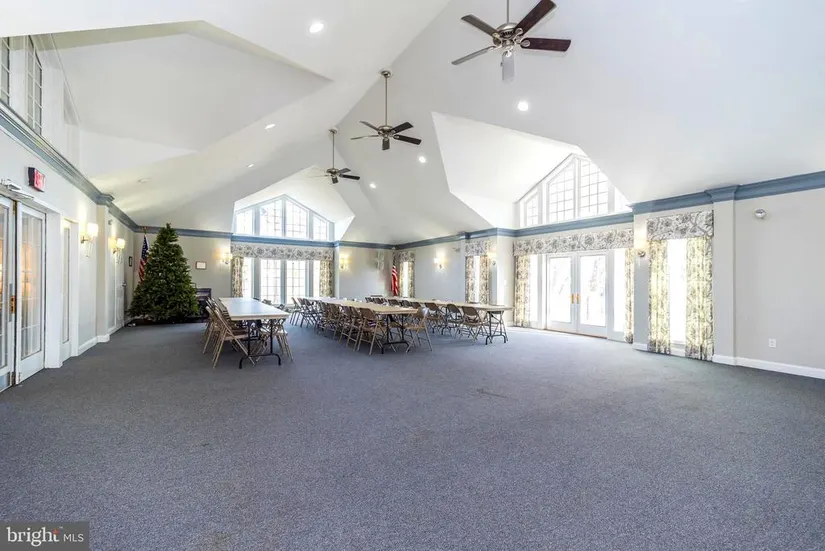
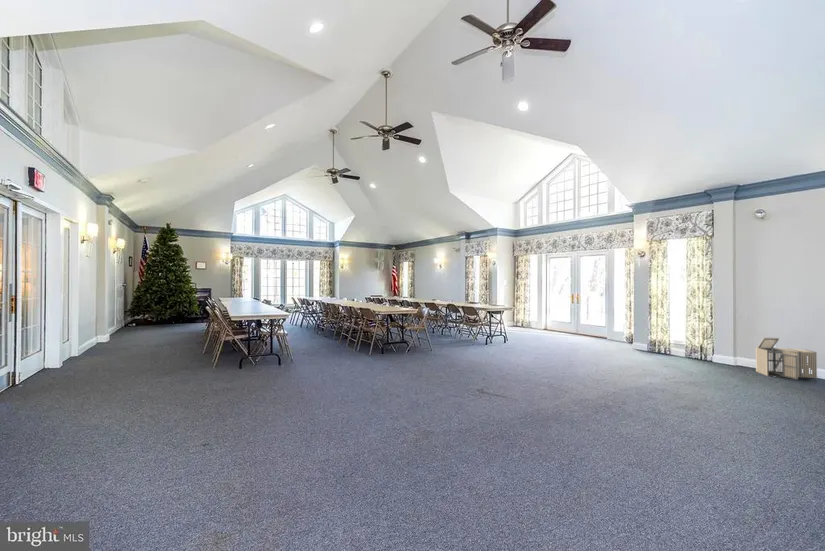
+ storage bin [755,336,818,381]
